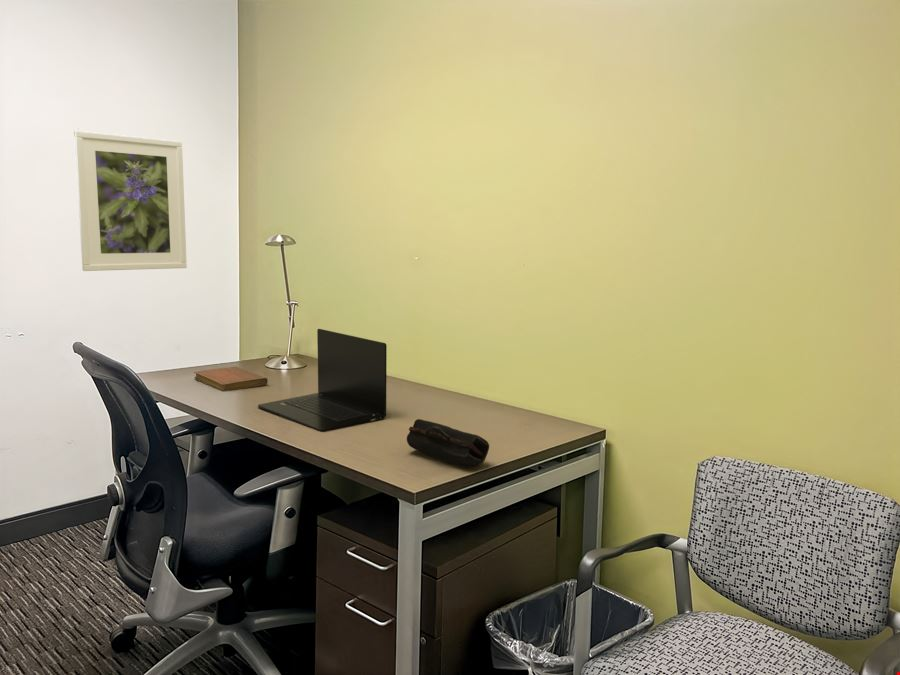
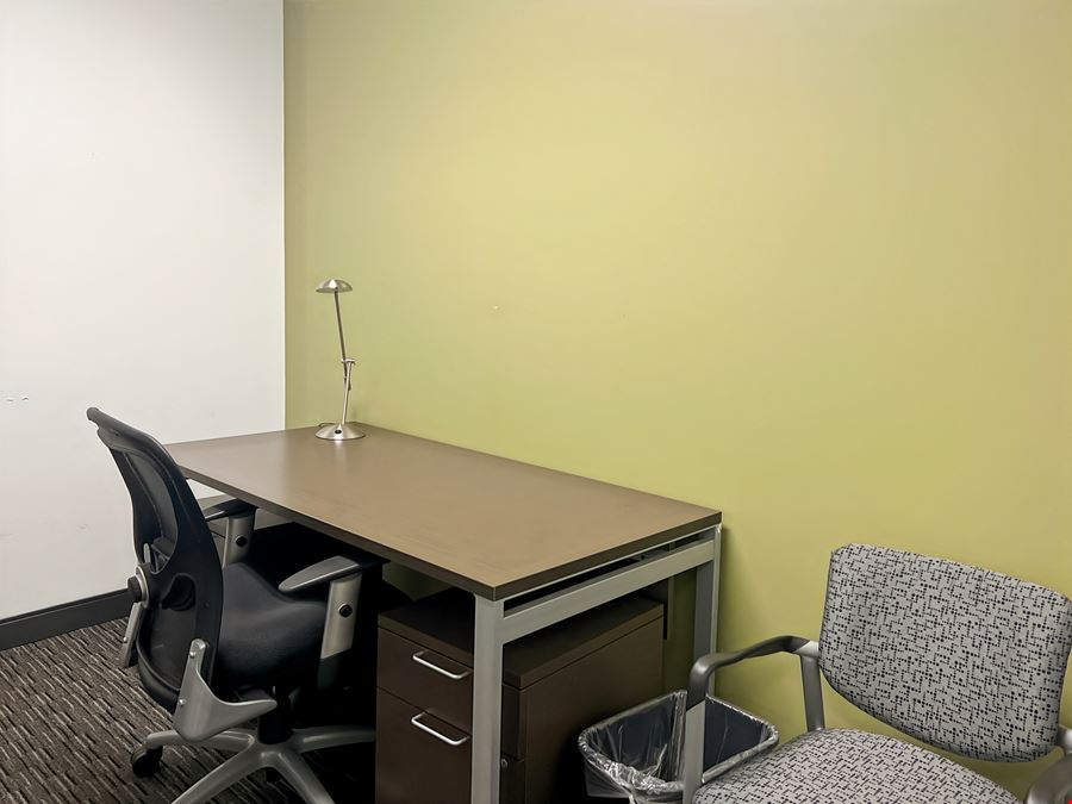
- pencil case [406,418,490,468]
- notebook [193,366,269,392]
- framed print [73,130,188,272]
- laptop [257,328,388,433]
